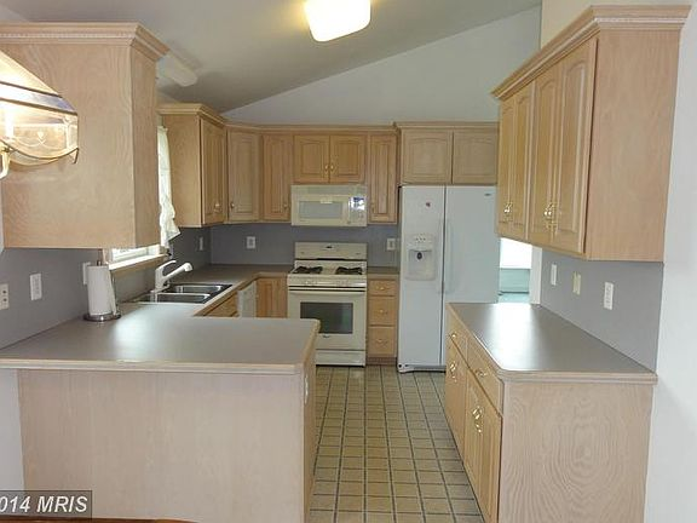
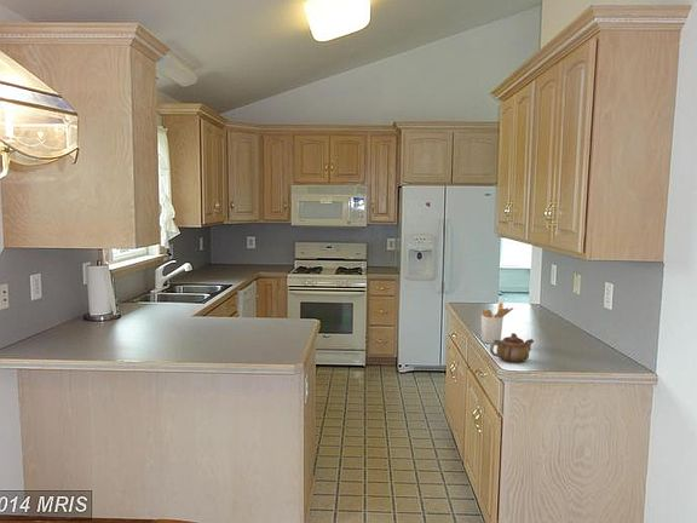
+ utensil holder [480,301,514,345]
+ teapot [489,332,535,363]
